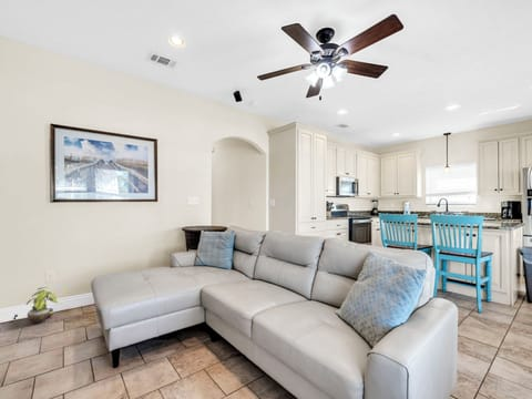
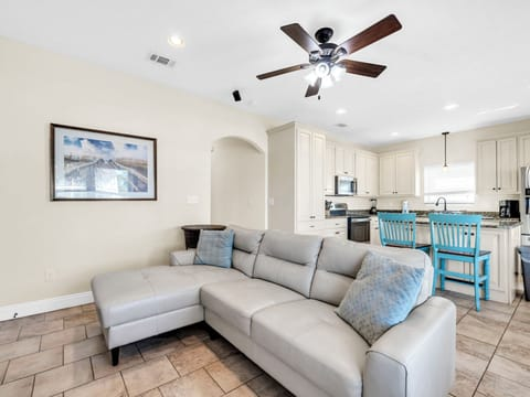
- potted plant [24,286,59,325]
